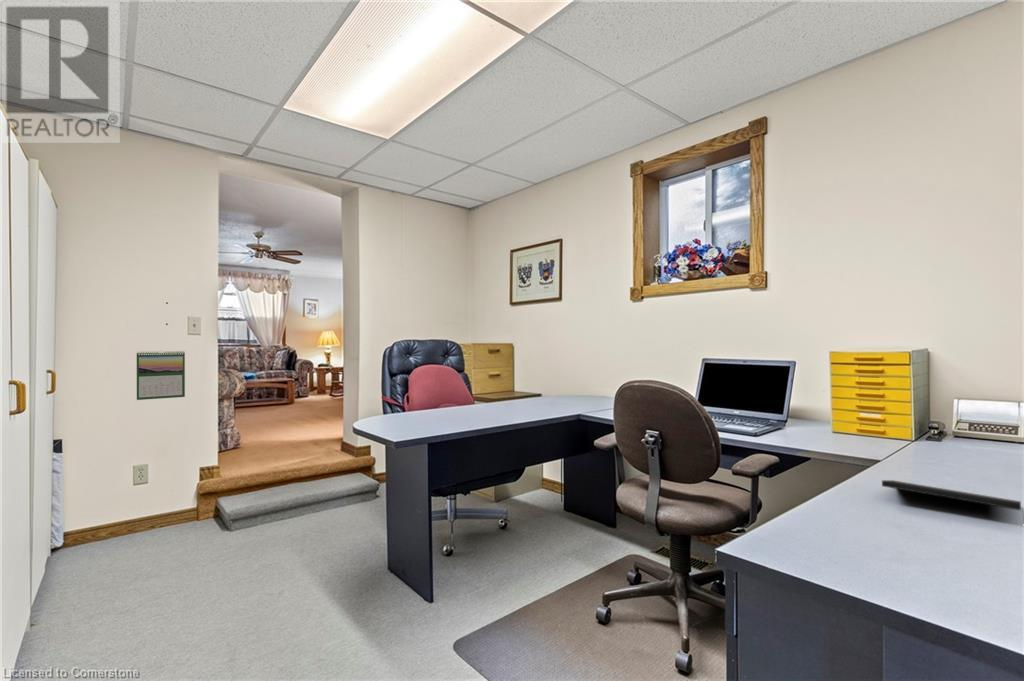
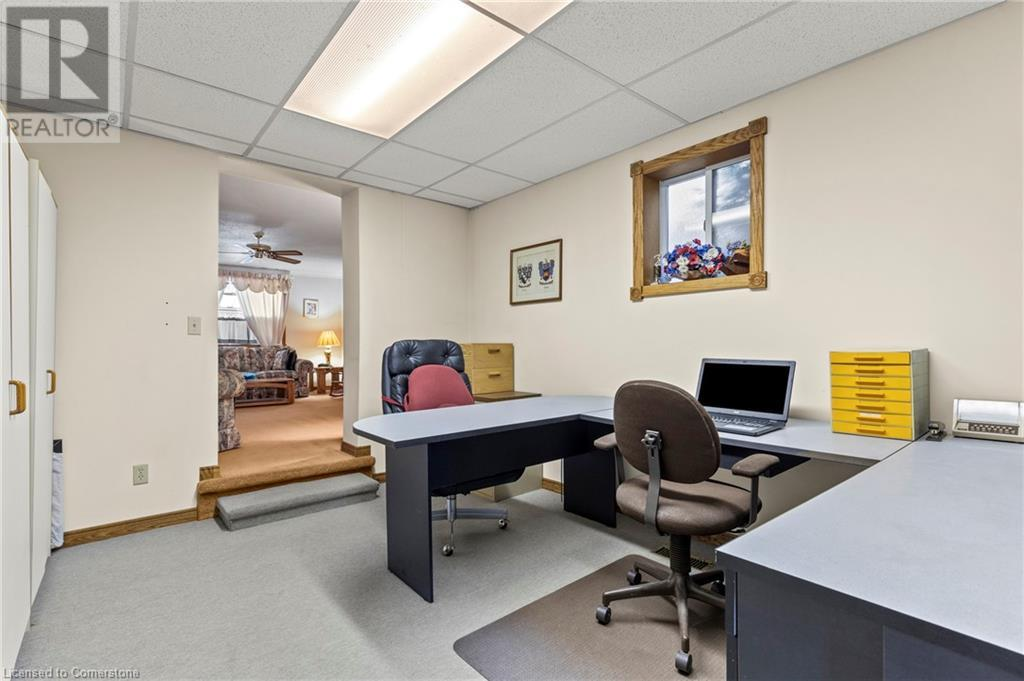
- calendar [136,350,186,401]
- notepad [881,479,1024,523]
